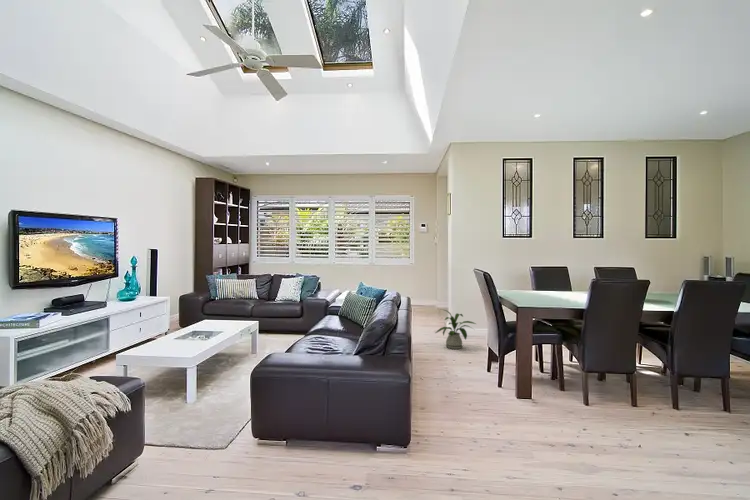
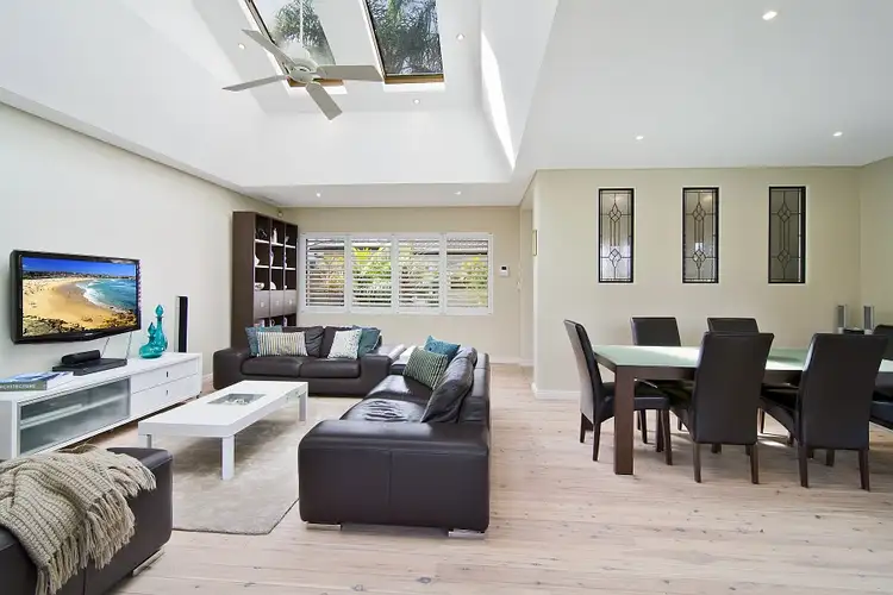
- house plant [435,308,477,350]
